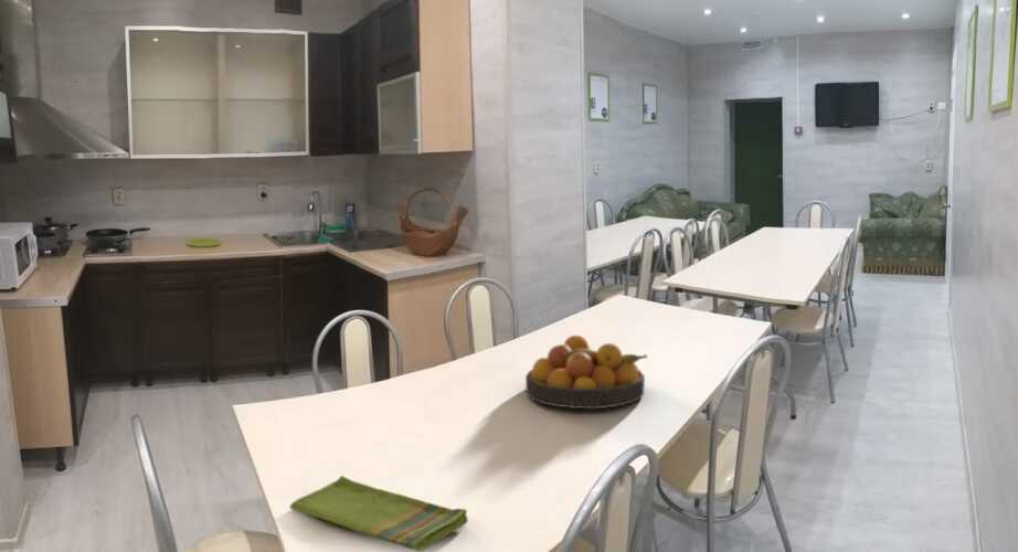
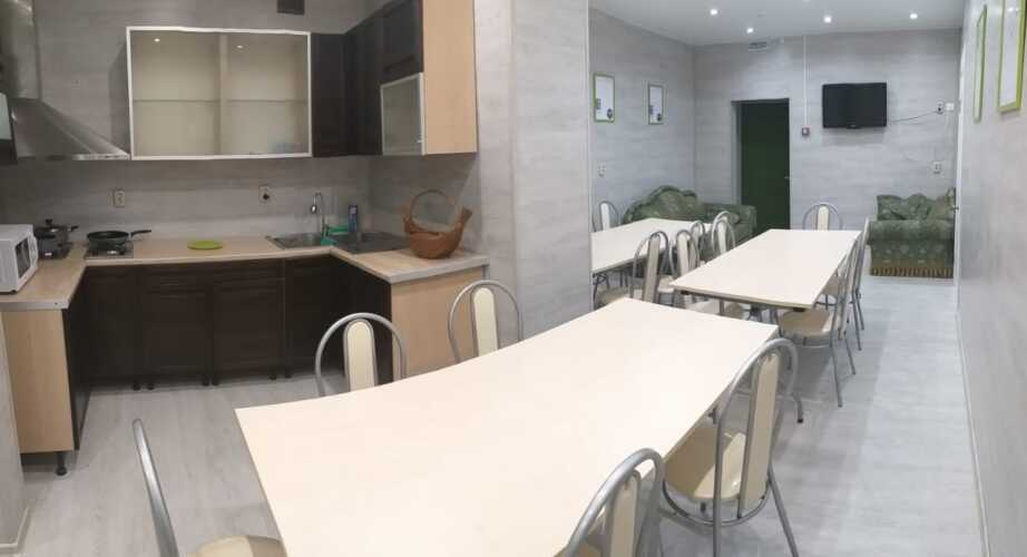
- fruit bowl [524,335,648,410]
- dish towel [289,475,469,552]
